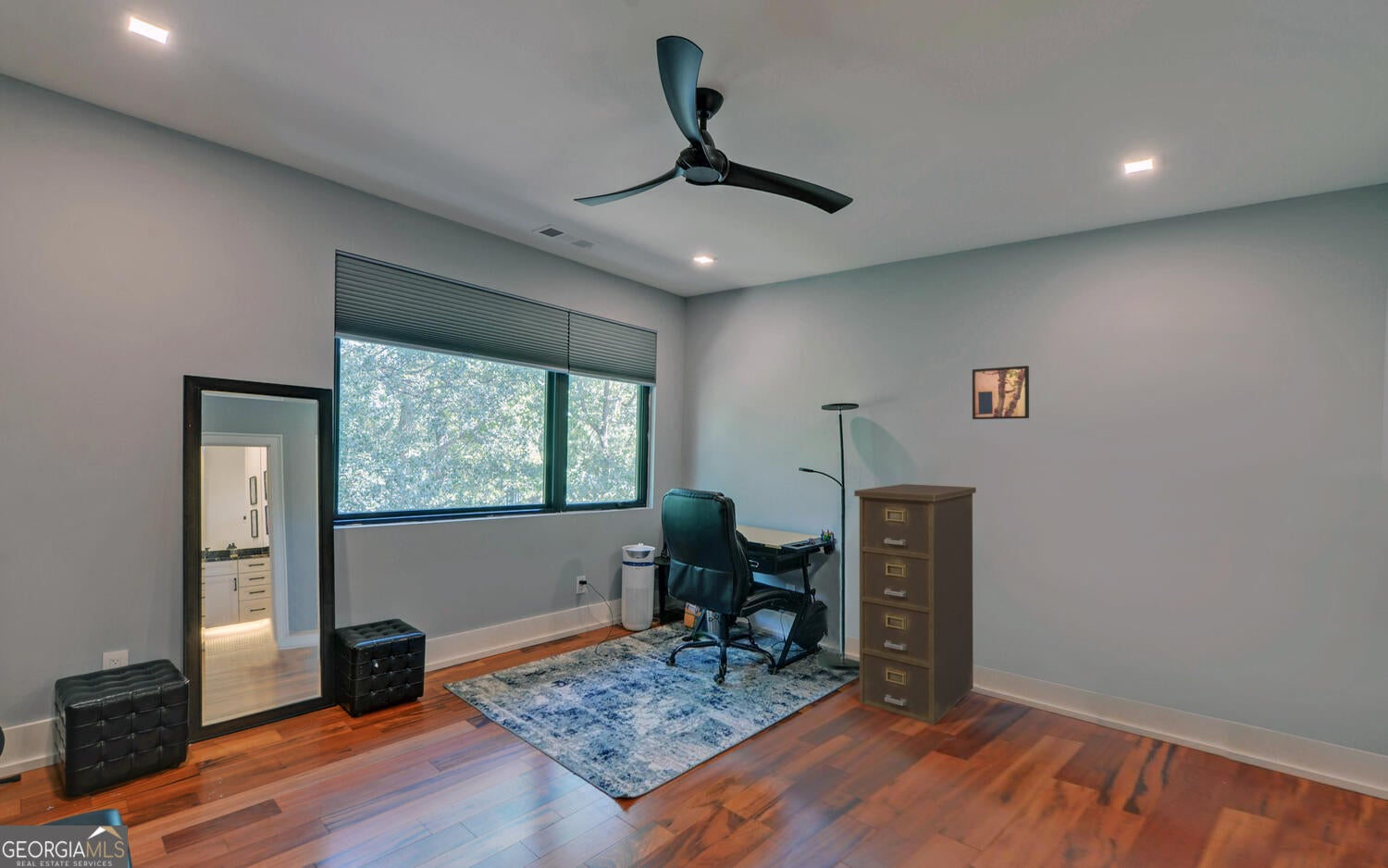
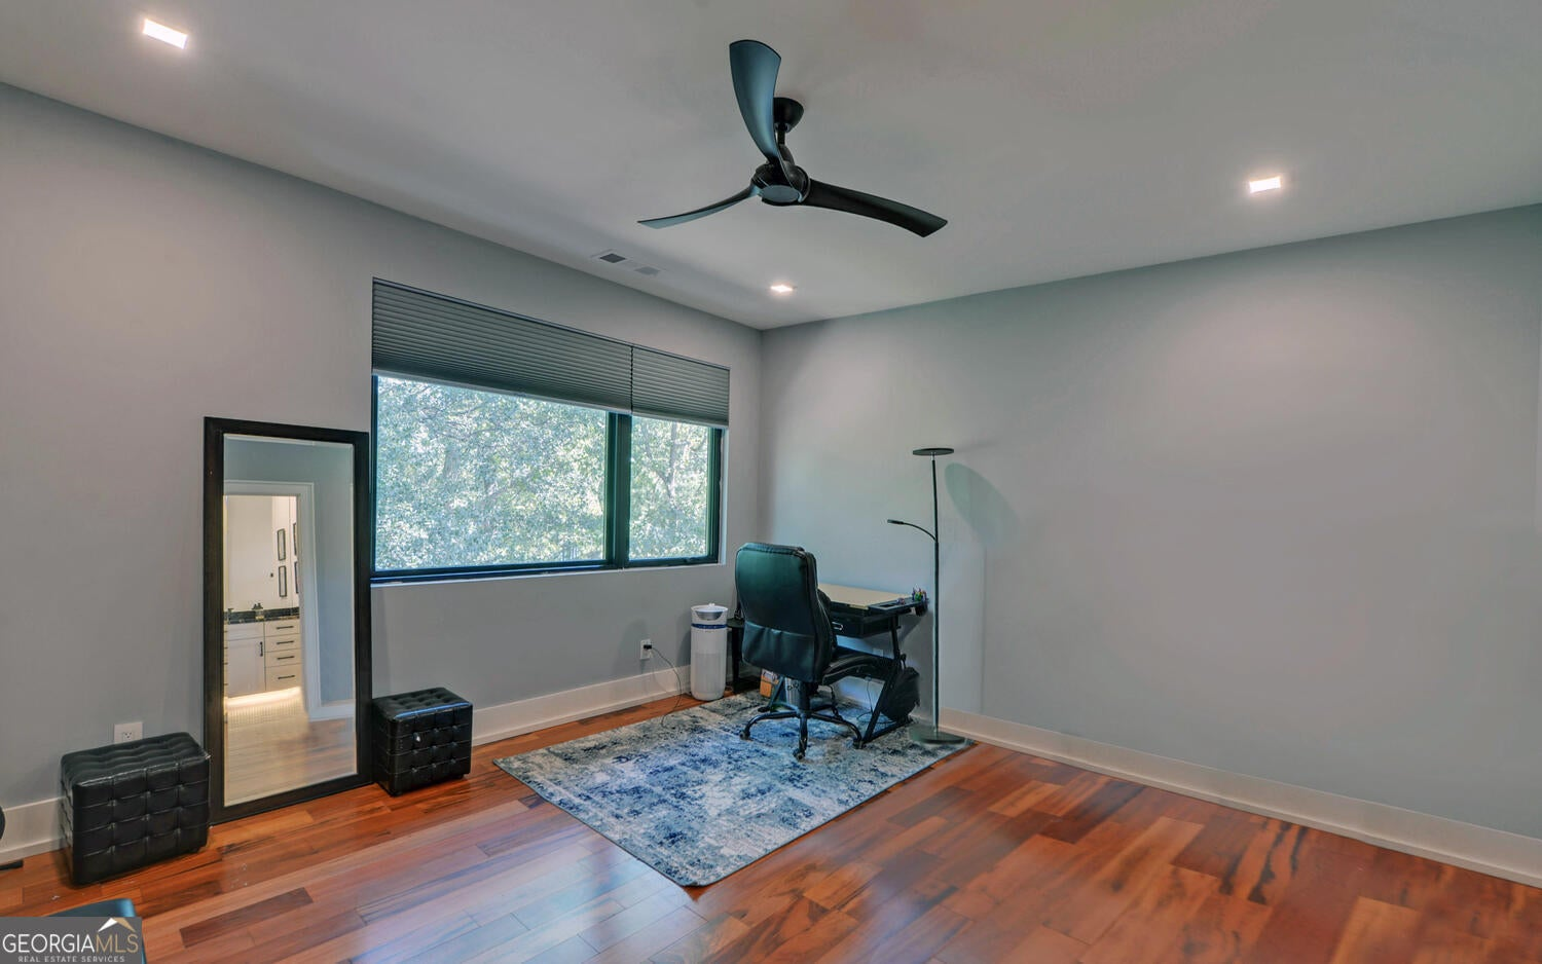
- wall art [972,365,1030,420]
- filing cabinet [853,483,977,726]
